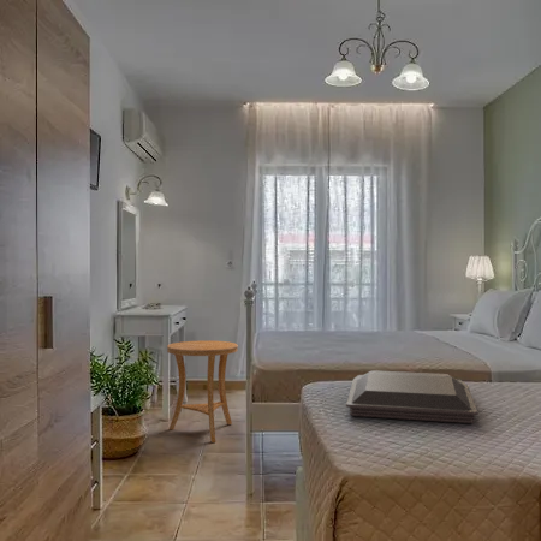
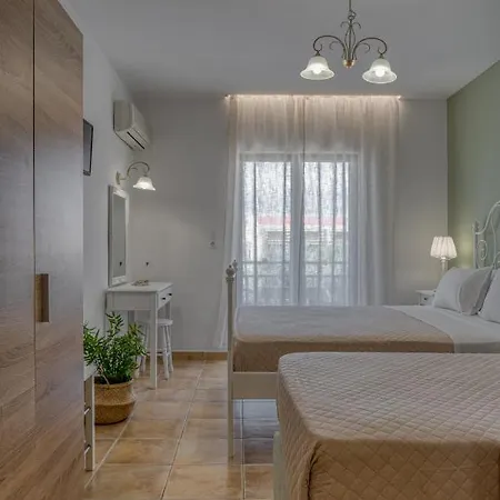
- serving tray [345,369,478,424]
- side table [166,339,239,444]
